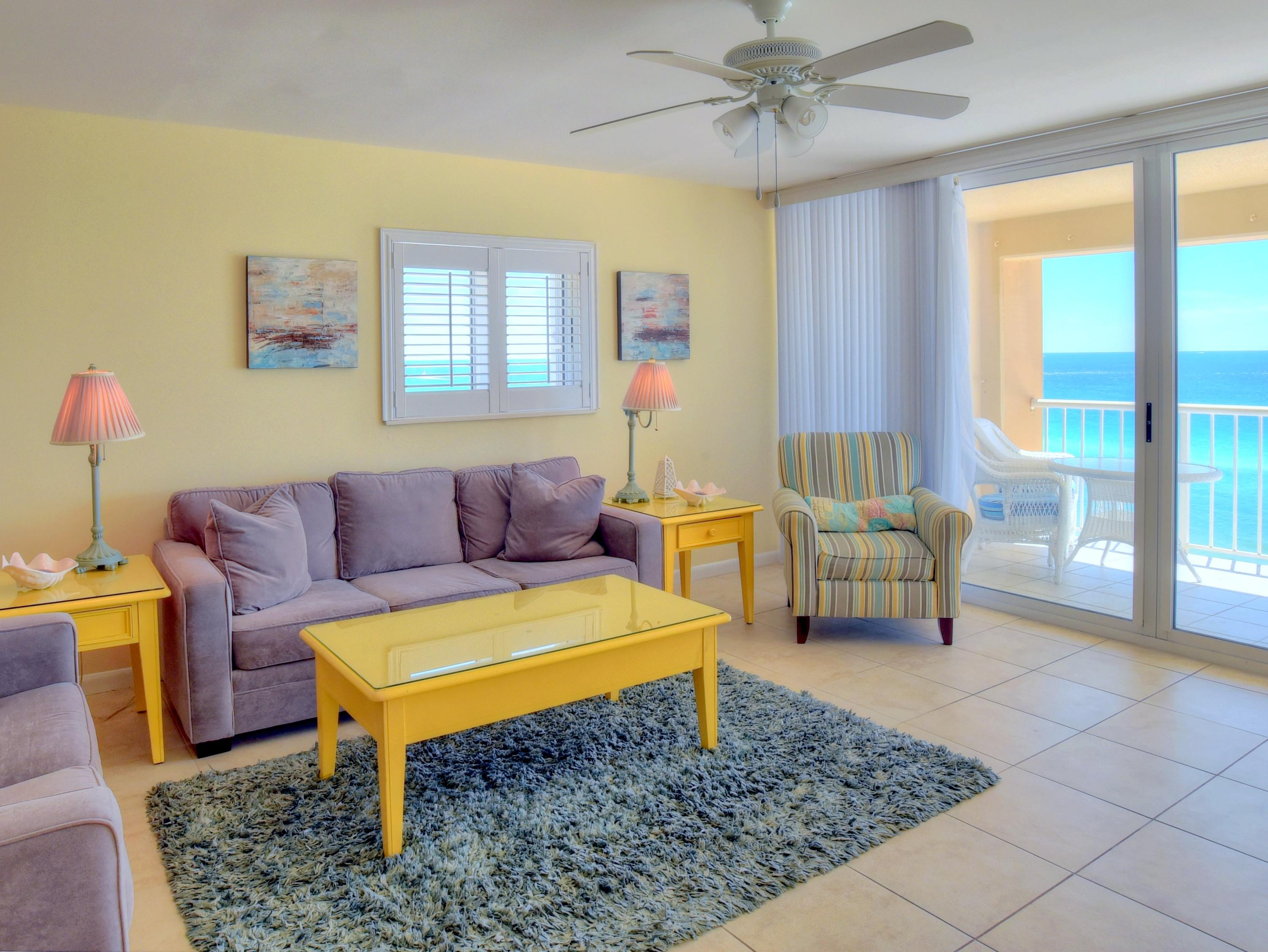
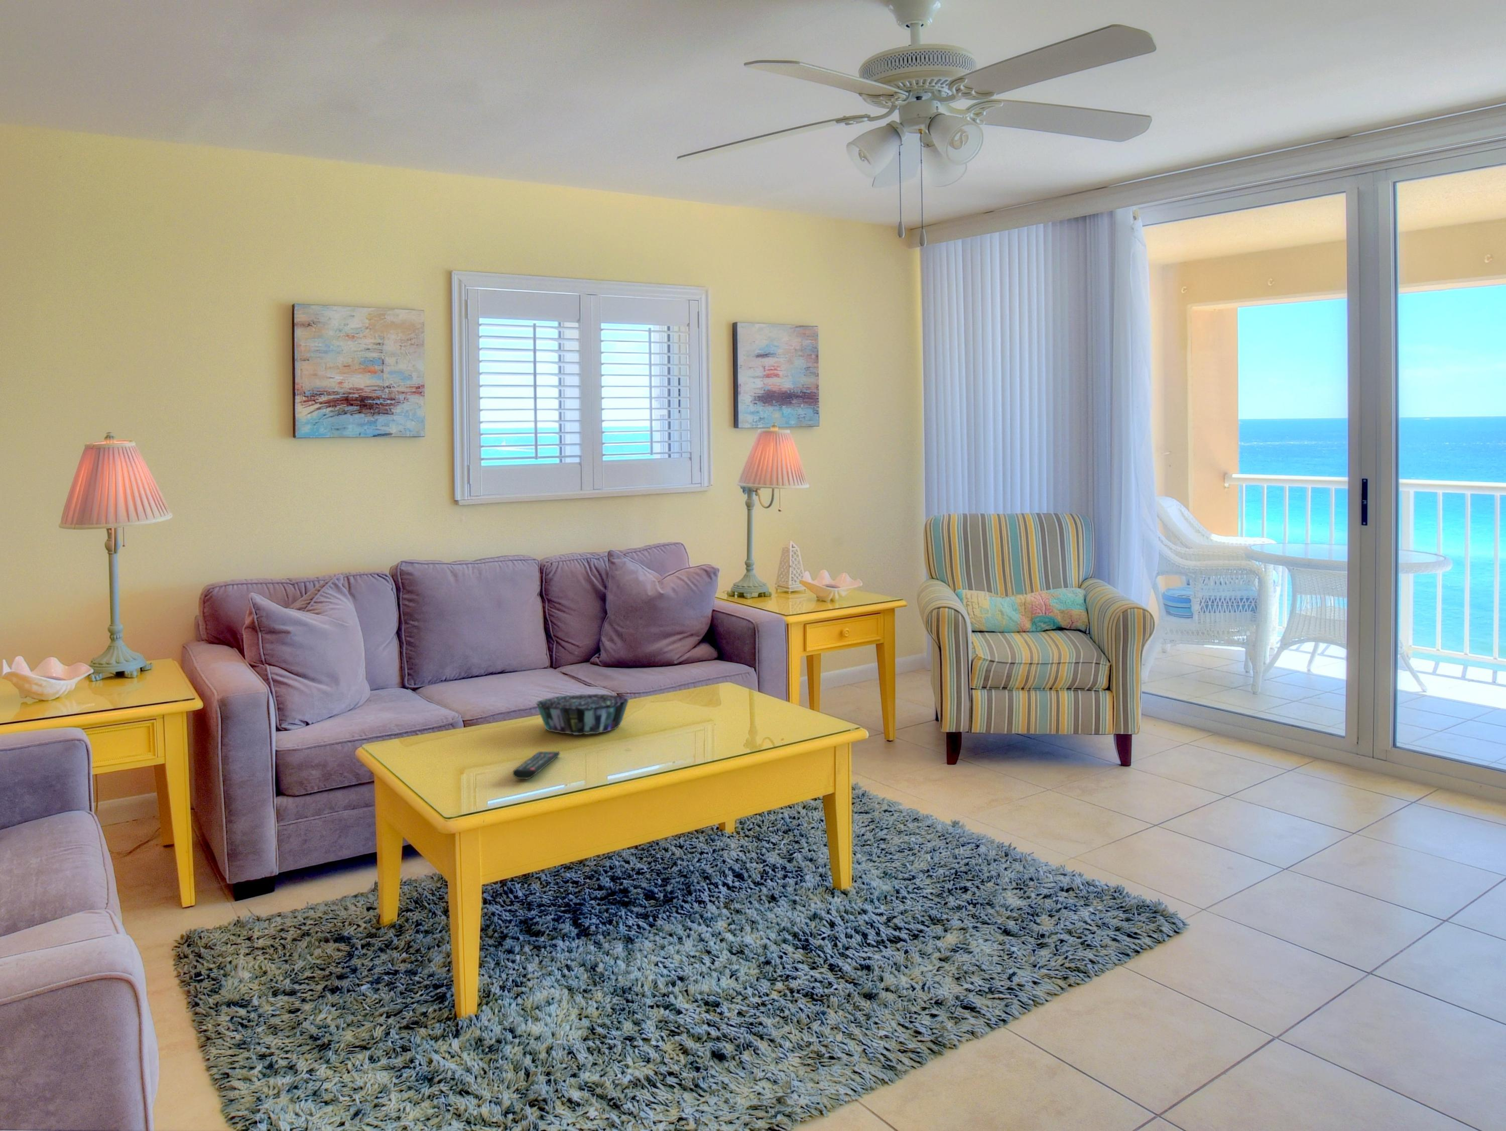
+ remote control [512,751,561,779]
+ decorative bowl [534,694,631,735]
